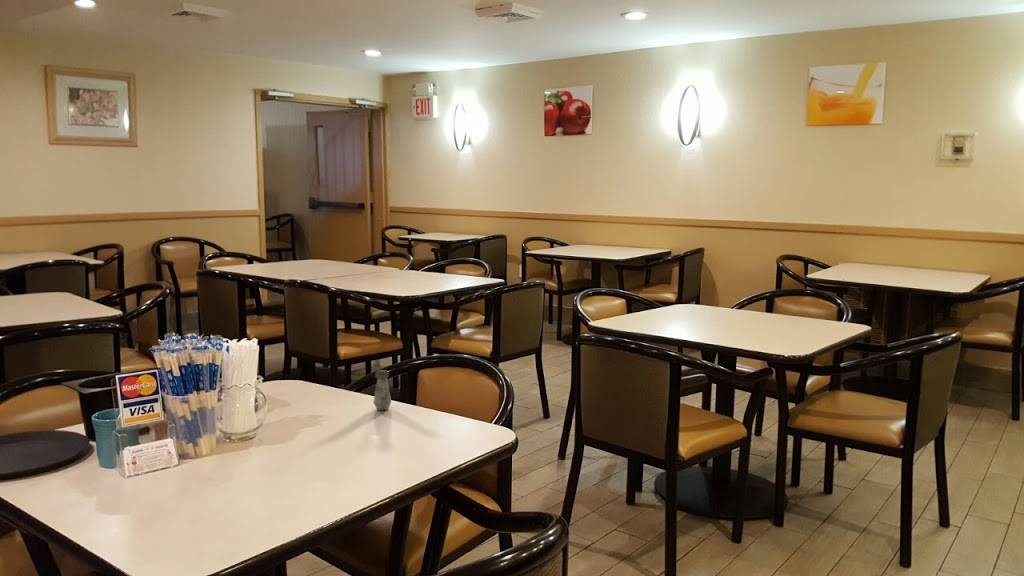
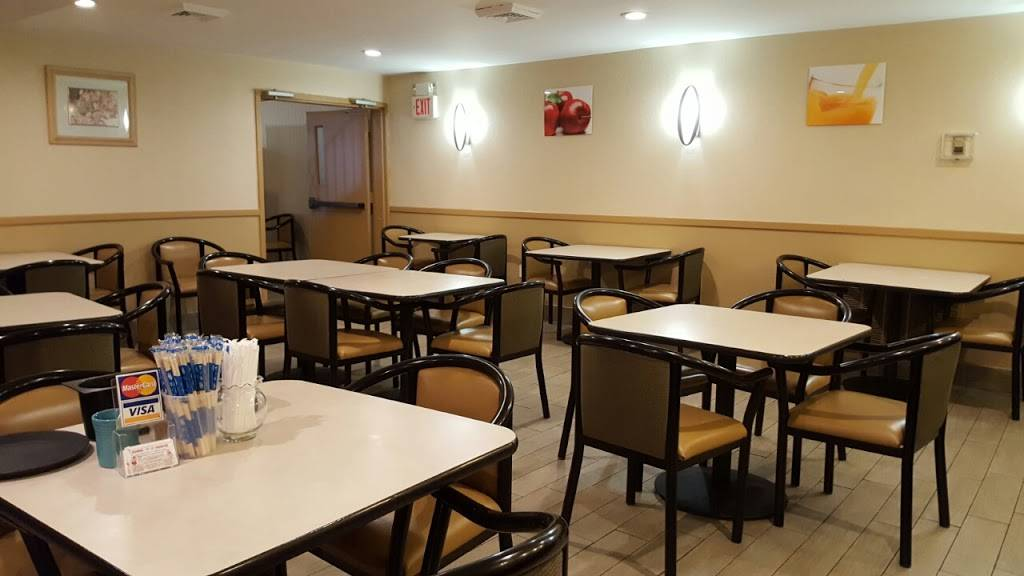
- salt shaker [373,369,392,411]
